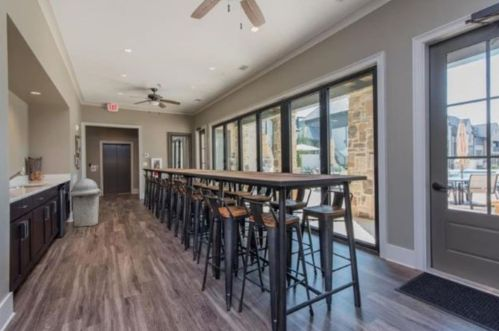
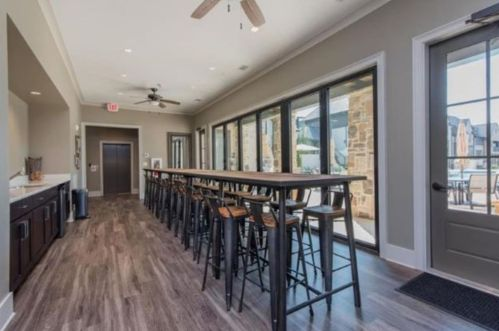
- trash can [69,177,102,228]
